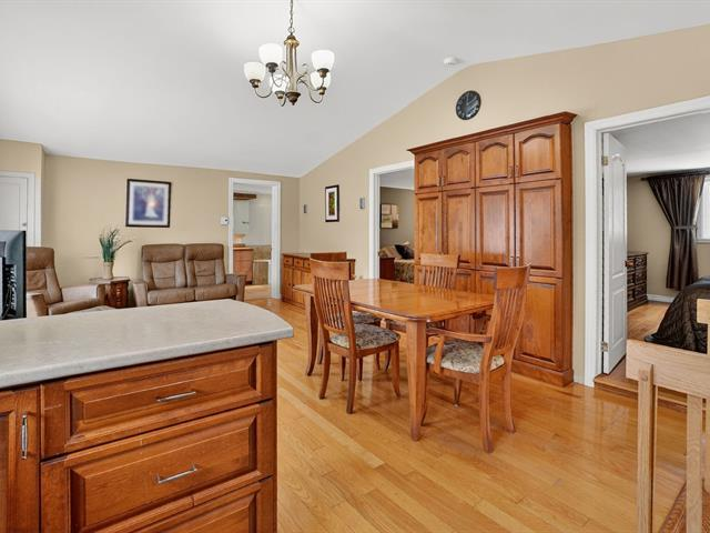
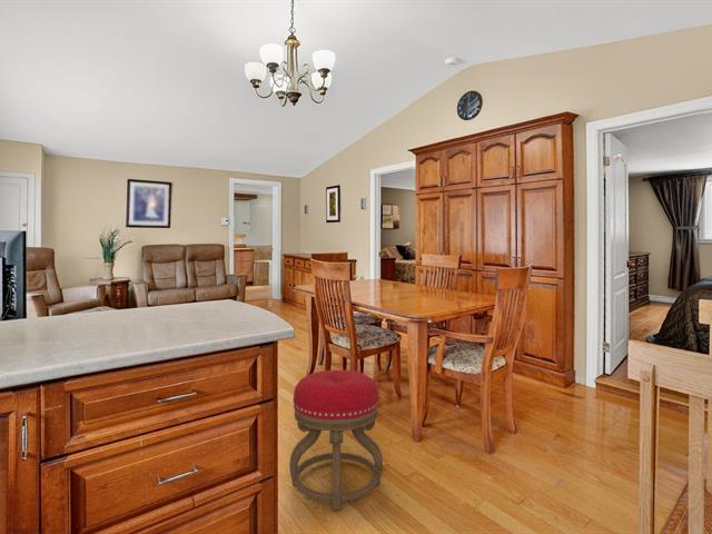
+ stool [288,369,384,511]
